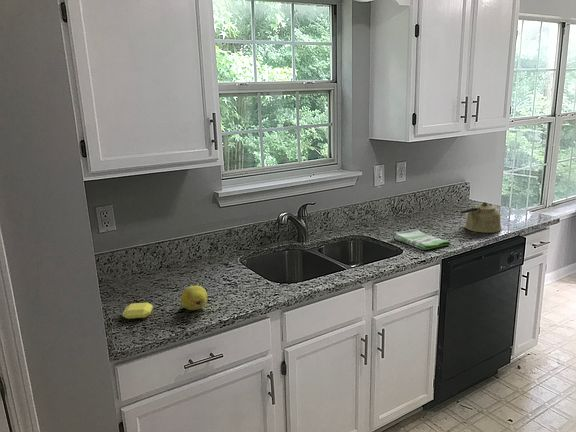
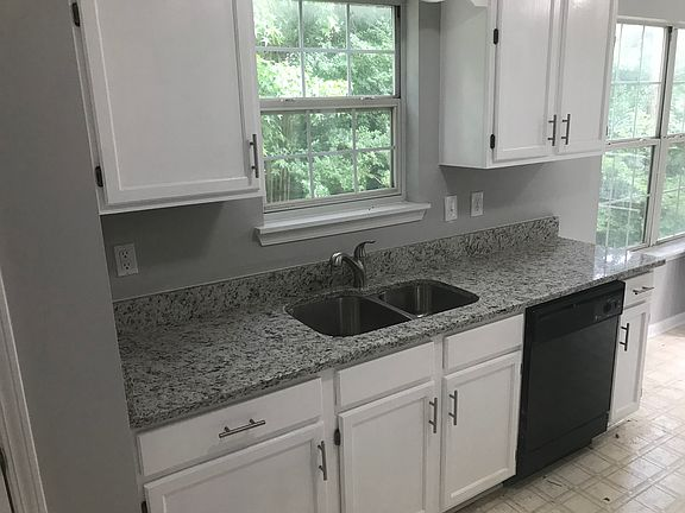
- fruit [180,285,208,311]
- soap bar [122,302,154,320]
- dish towel [392,228,451,251]
- kettle [459,201,503,234]
